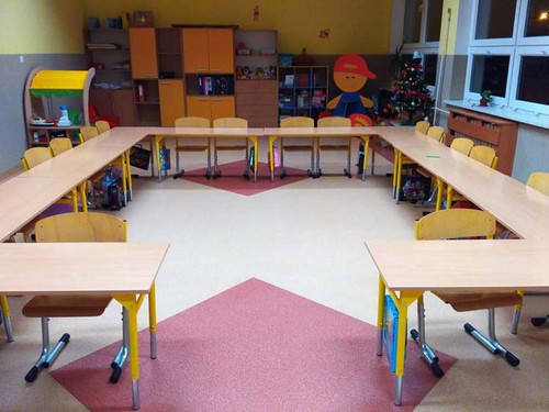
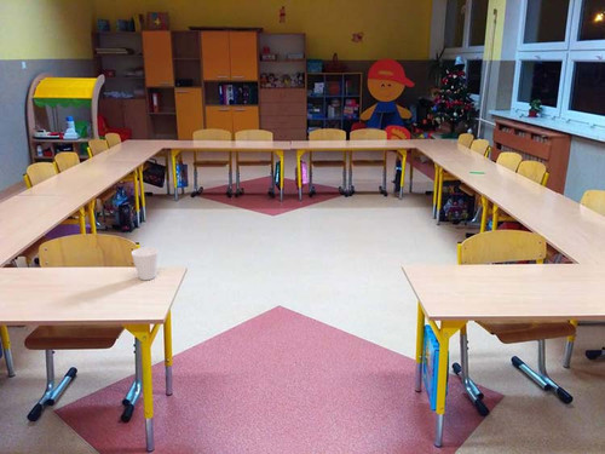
+ cup [131,247,160,281]
